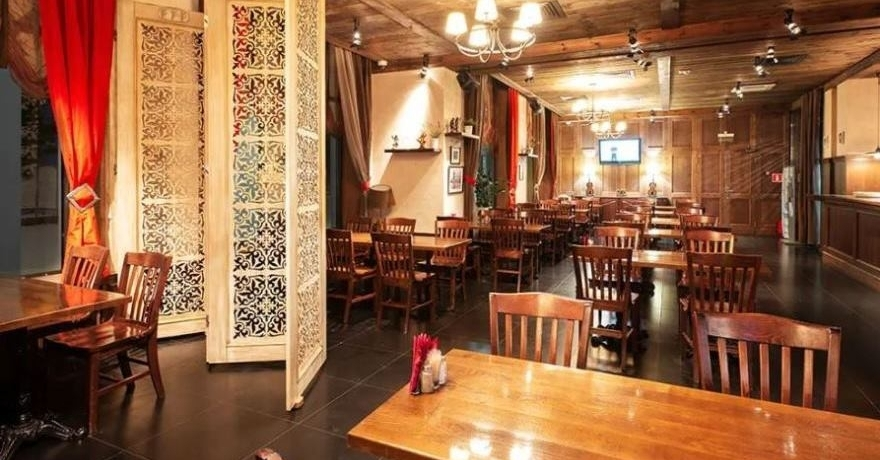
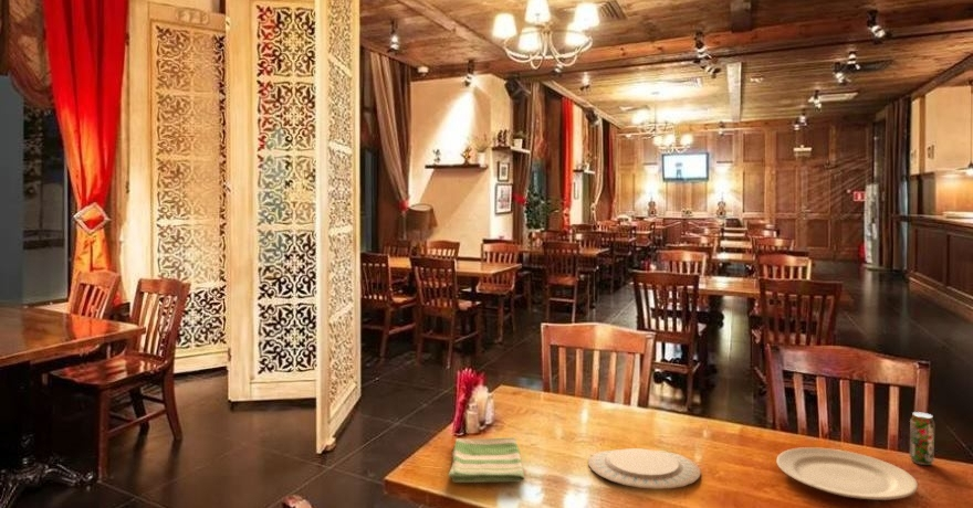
+ beverage can [909,411,935,466]
+ chinaware [587,447,702,490]
+ dish towel [447,436,526,484]
+ chinaware [775,446,919,501]
